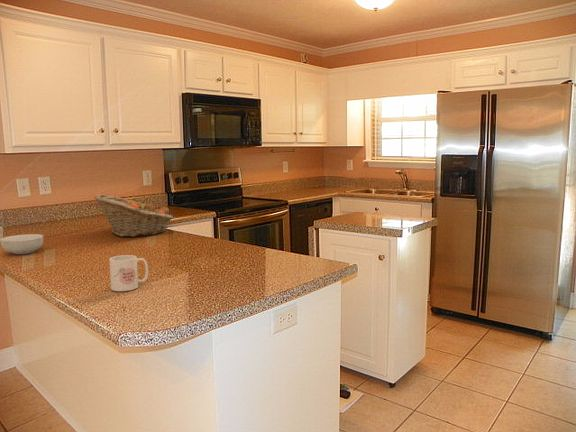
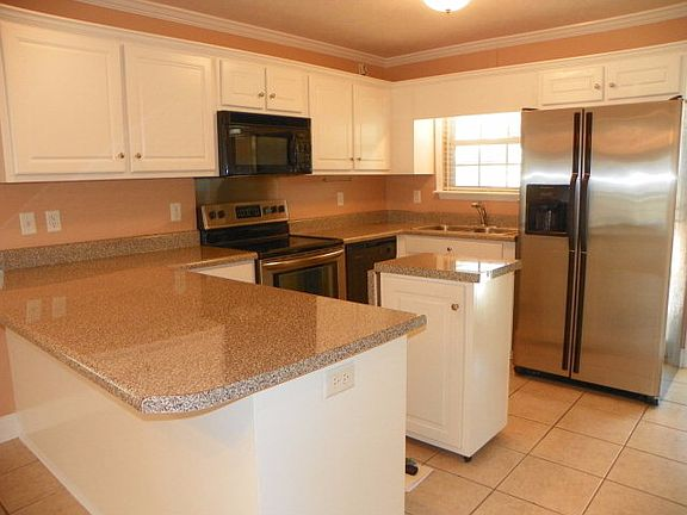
- cereal bowl [0,233,44,255]
- mug [108,254,149,292]
- fruit basket [93,194,174,238]
